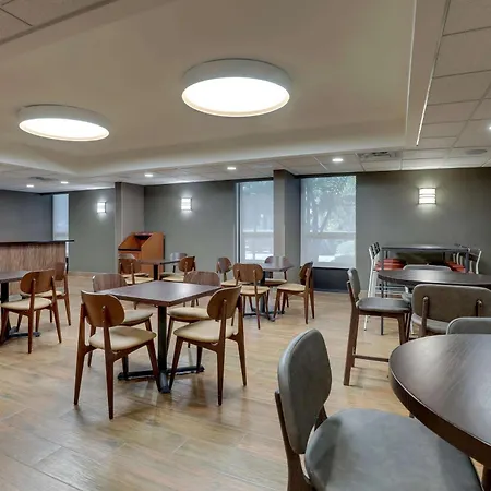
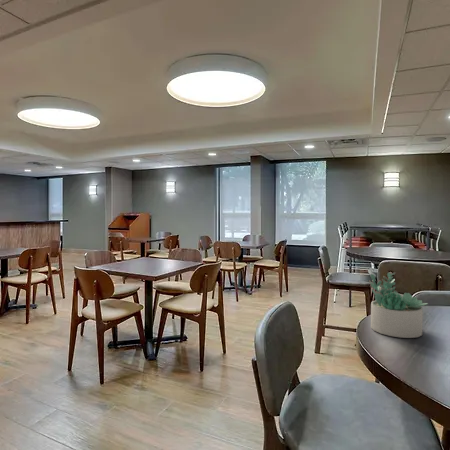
+ succulent plant [368,271,429,339]
